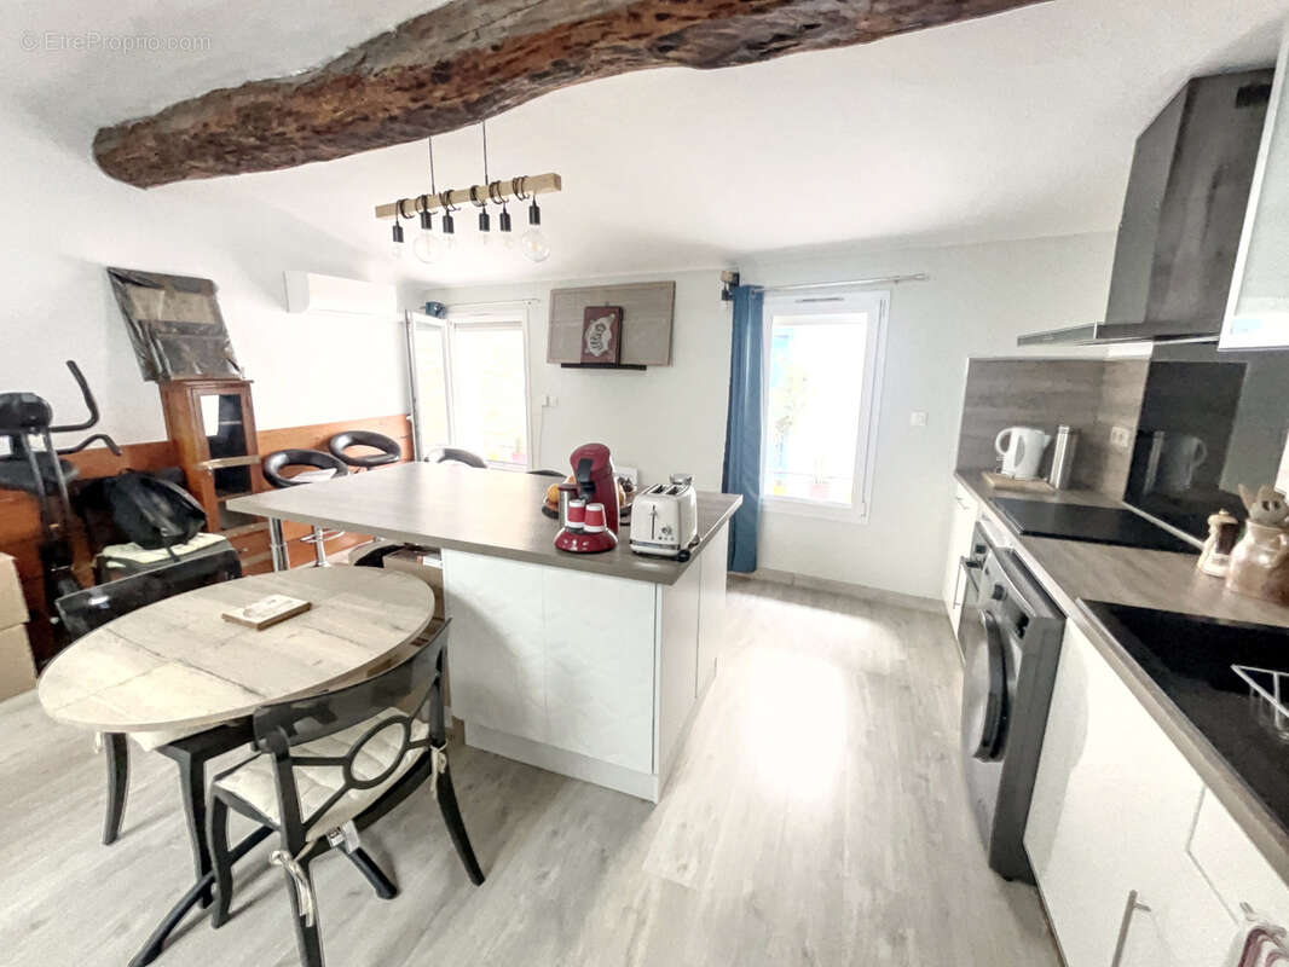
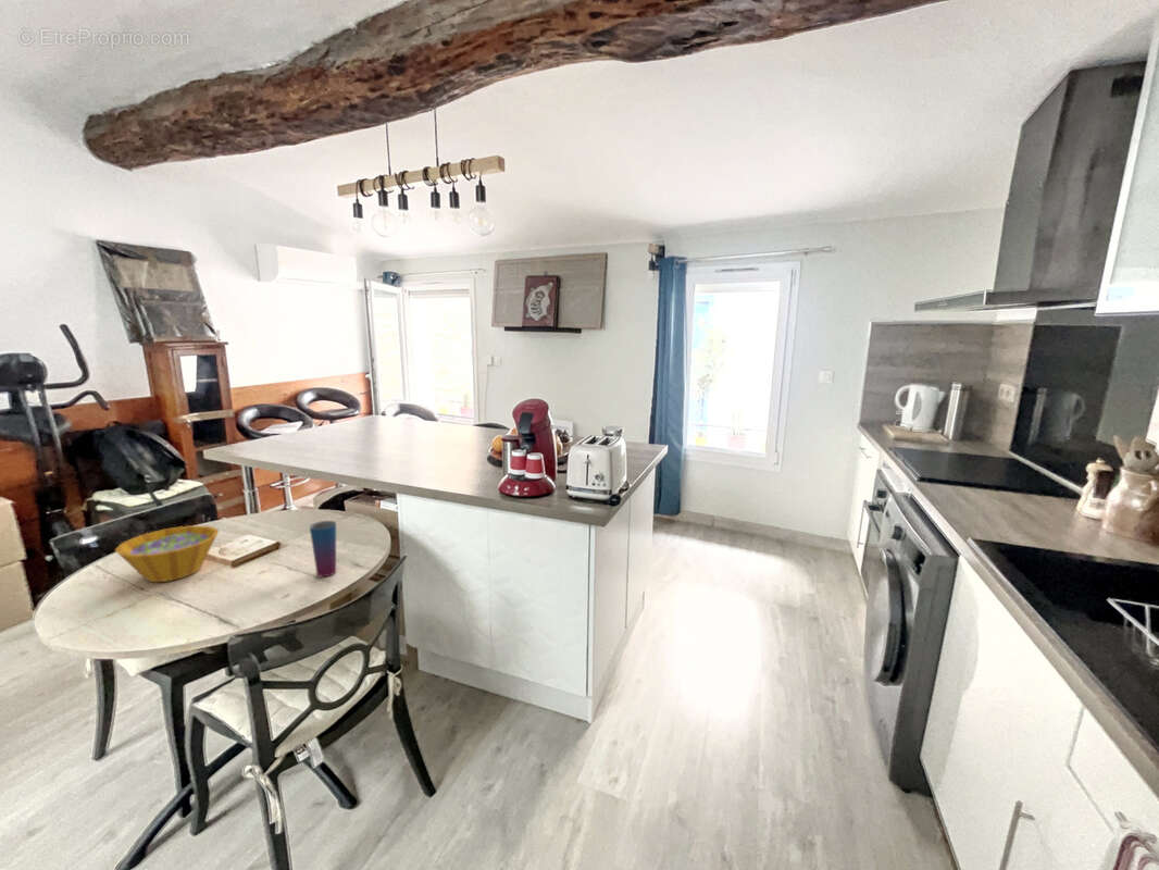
+ bowl [114,524,220,583]
+ cup [309,520,337,577]
